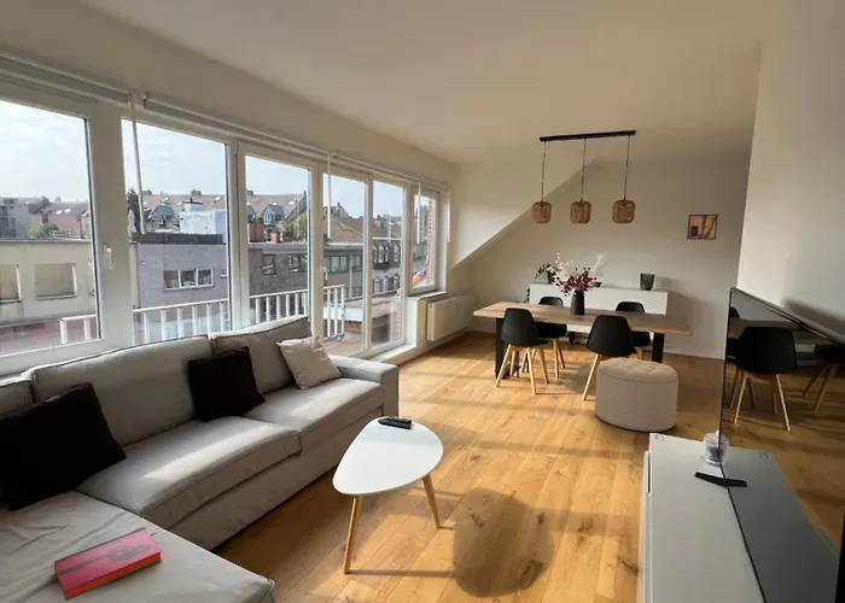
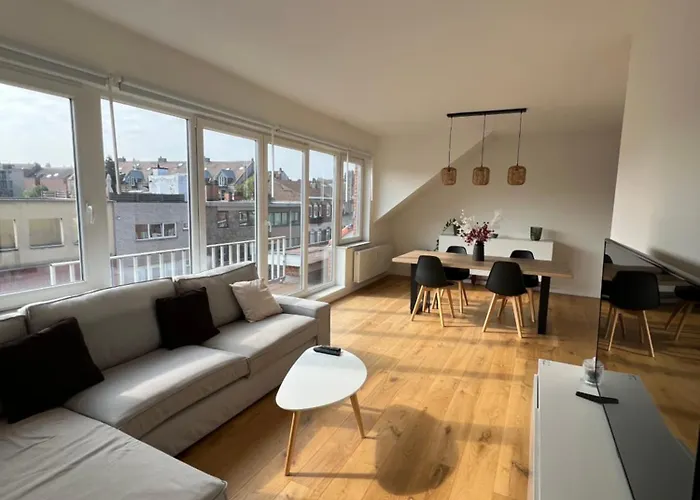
- hardback book [53,527,163,602]
- wall art [686,213,719,241]
- ottoman [594,357,680,433]
